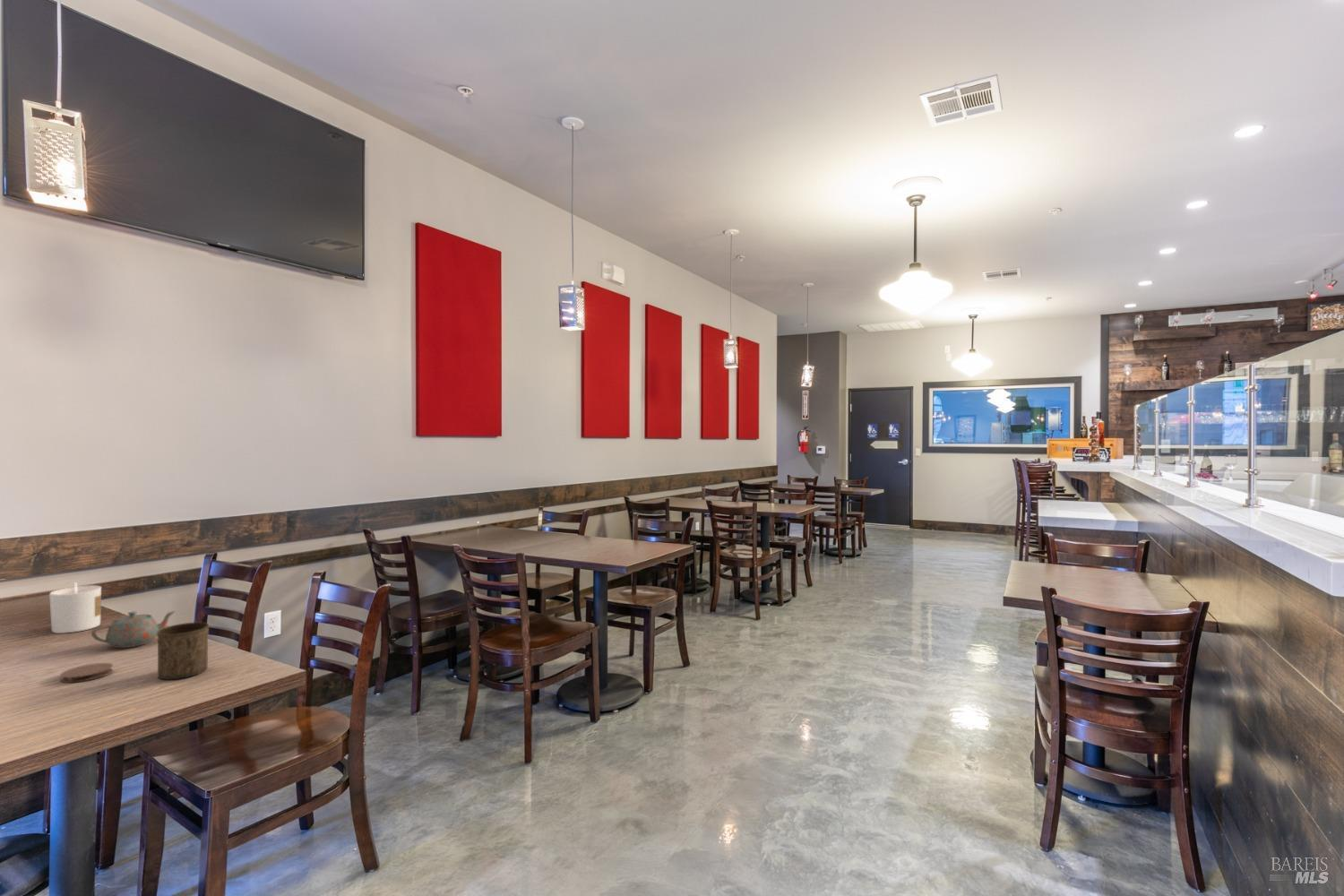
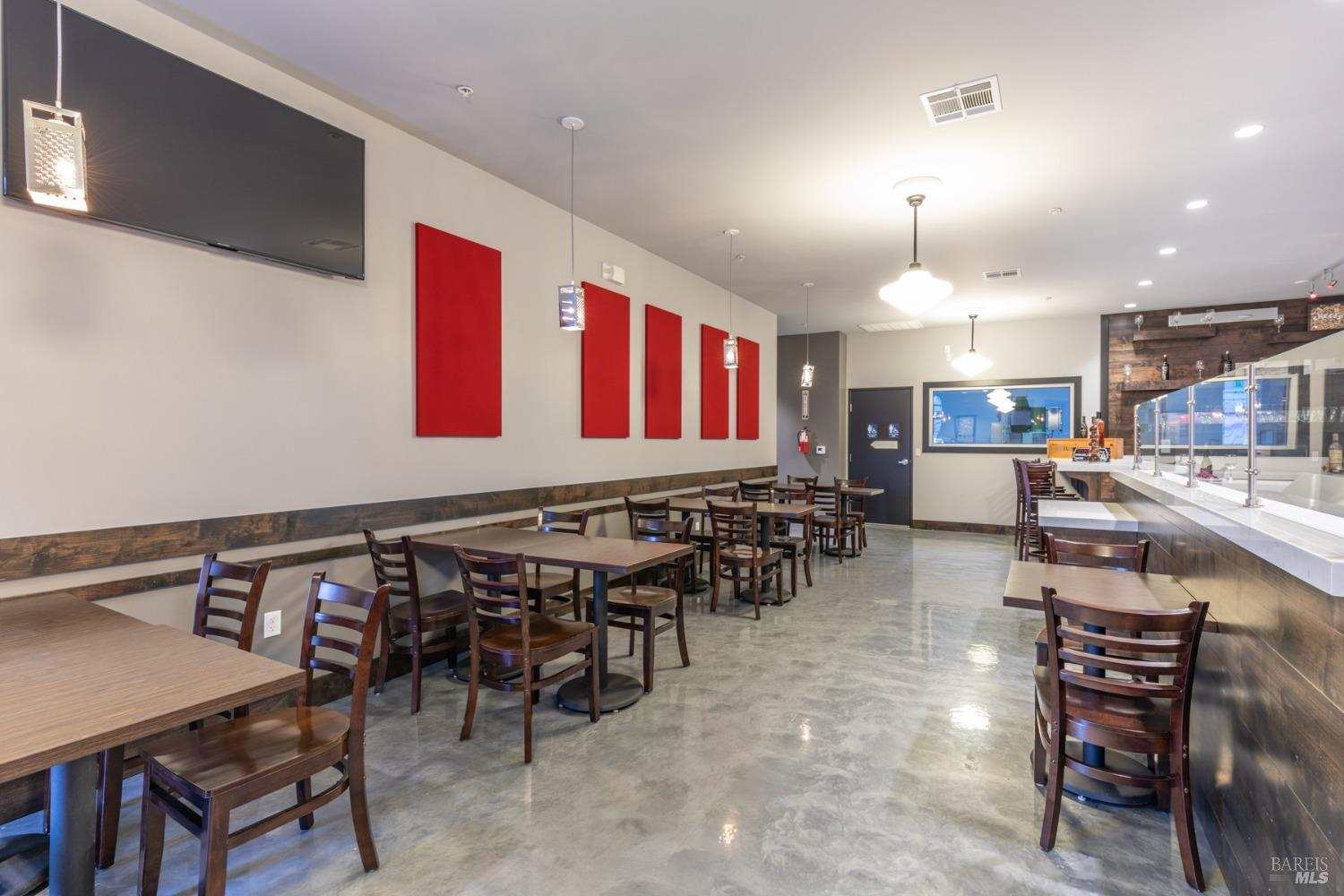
- teapot [90,610,177,649]
- candle [48,582,102,634]
- cup [157,621,210,680]
- coaster [60,662,114,684]
